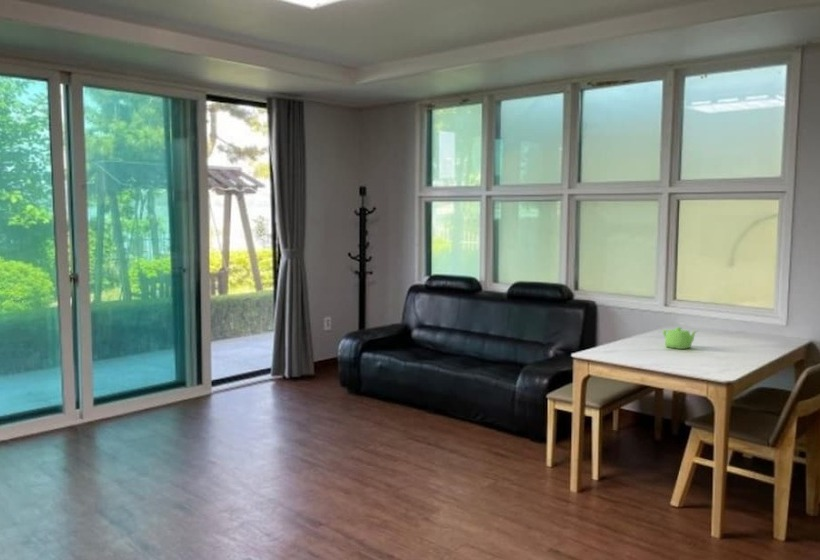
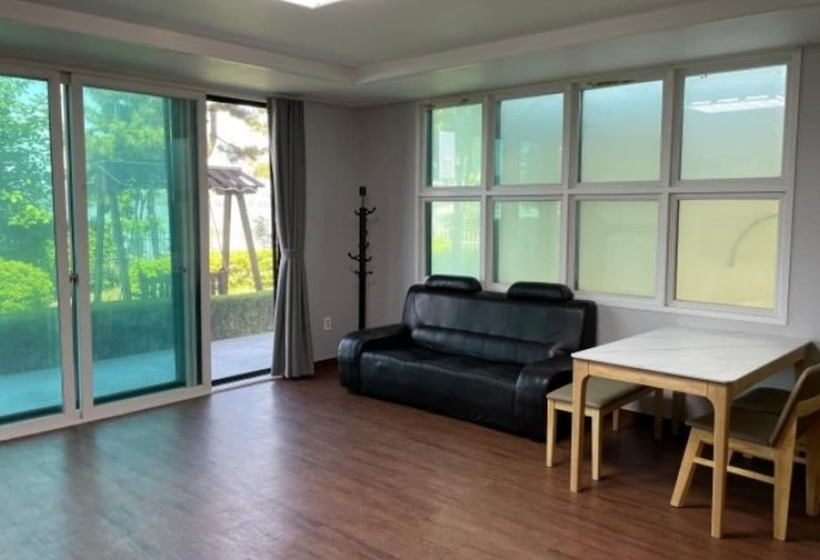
- teapot [662,326,698,350]
